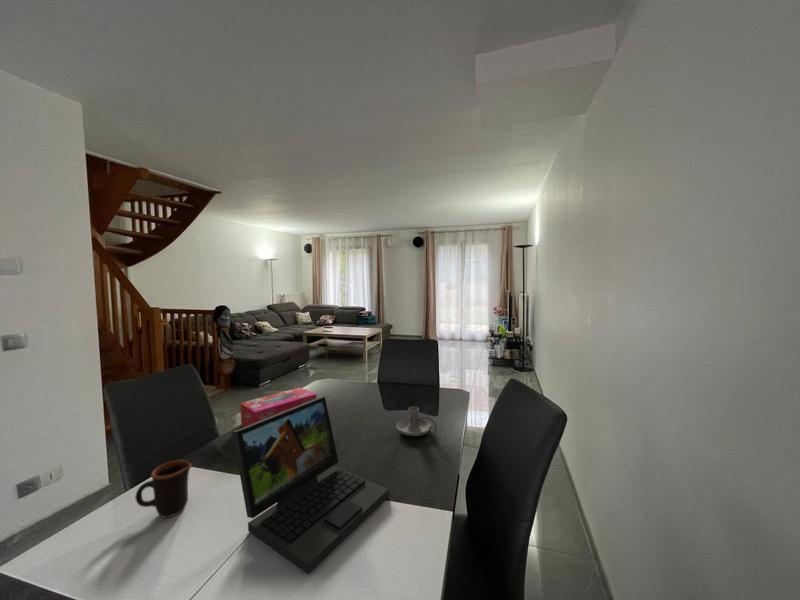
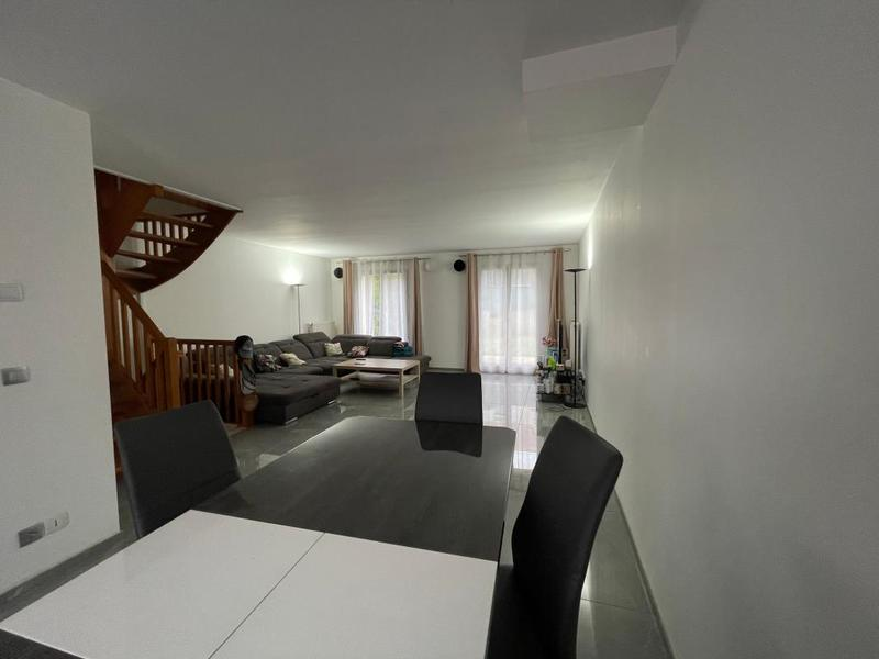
- laptop [231,396,390,575]
- tissue box [239,386,318,427]
- mug [134,459,193,519]
- candle holder [396,406,438,437]
